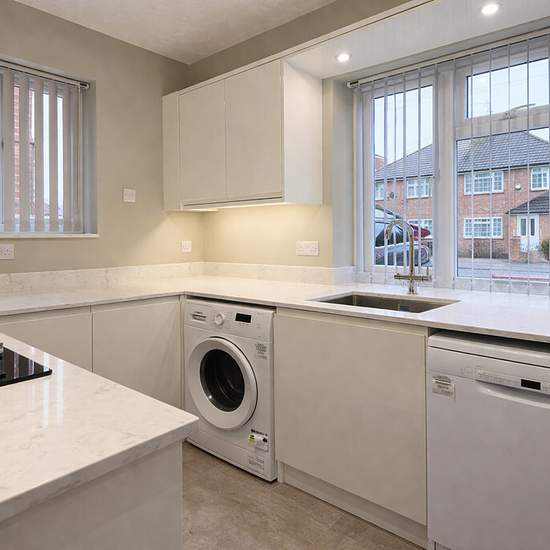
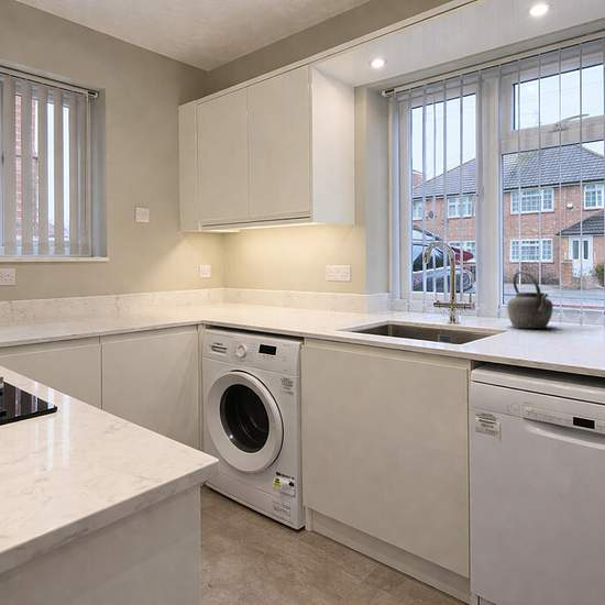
+ kettle [506,270,554,329]
